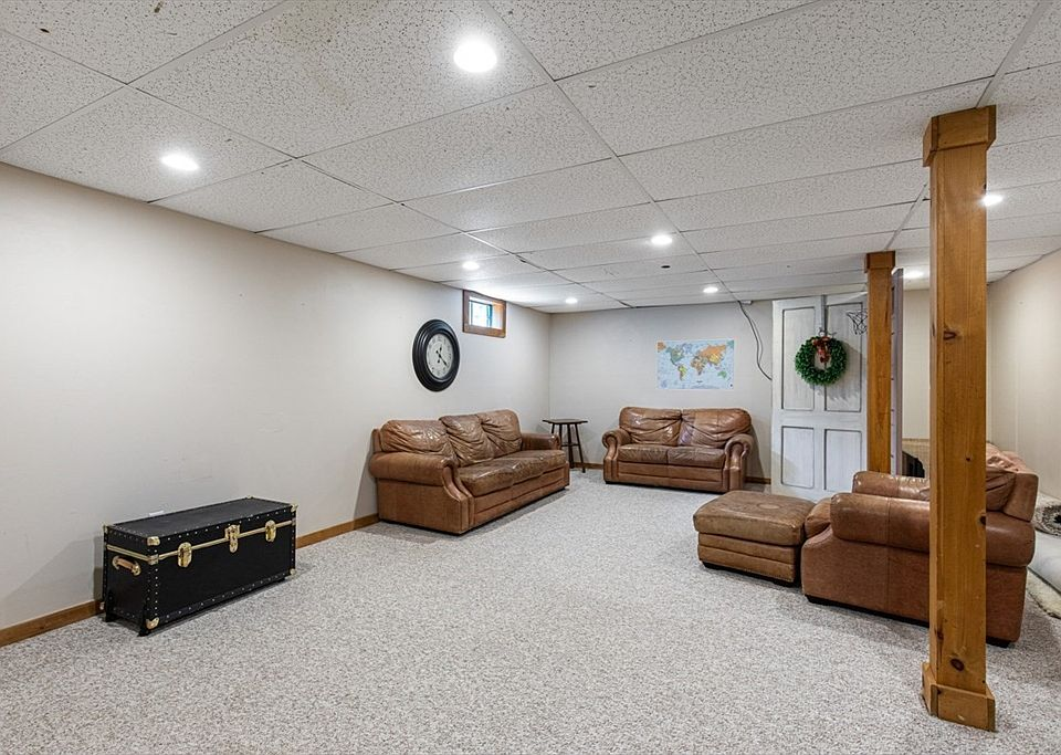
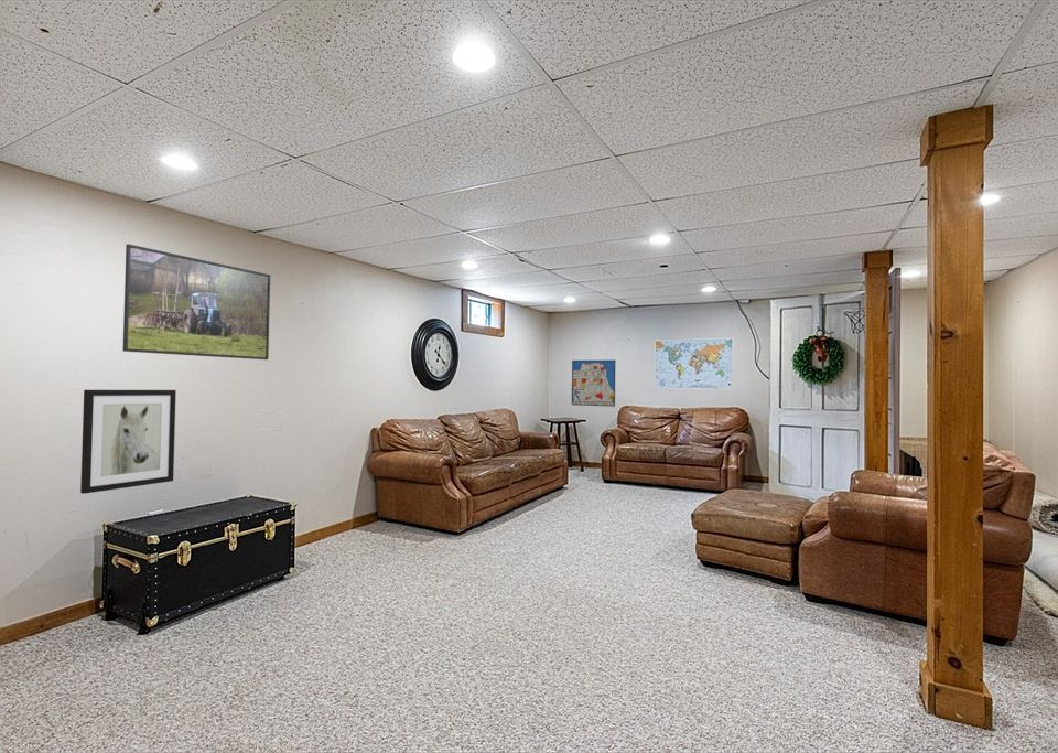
+ wall art [79,389,177,495]
+ wall art [571,359,616,408]
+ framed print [121,243,271,361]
